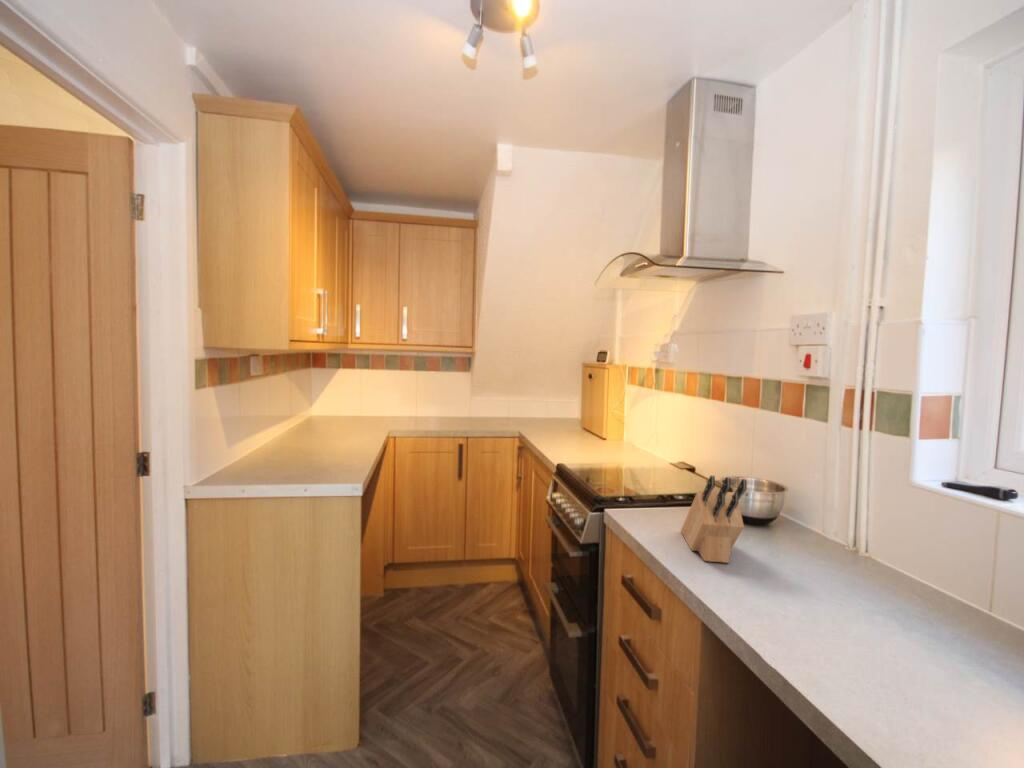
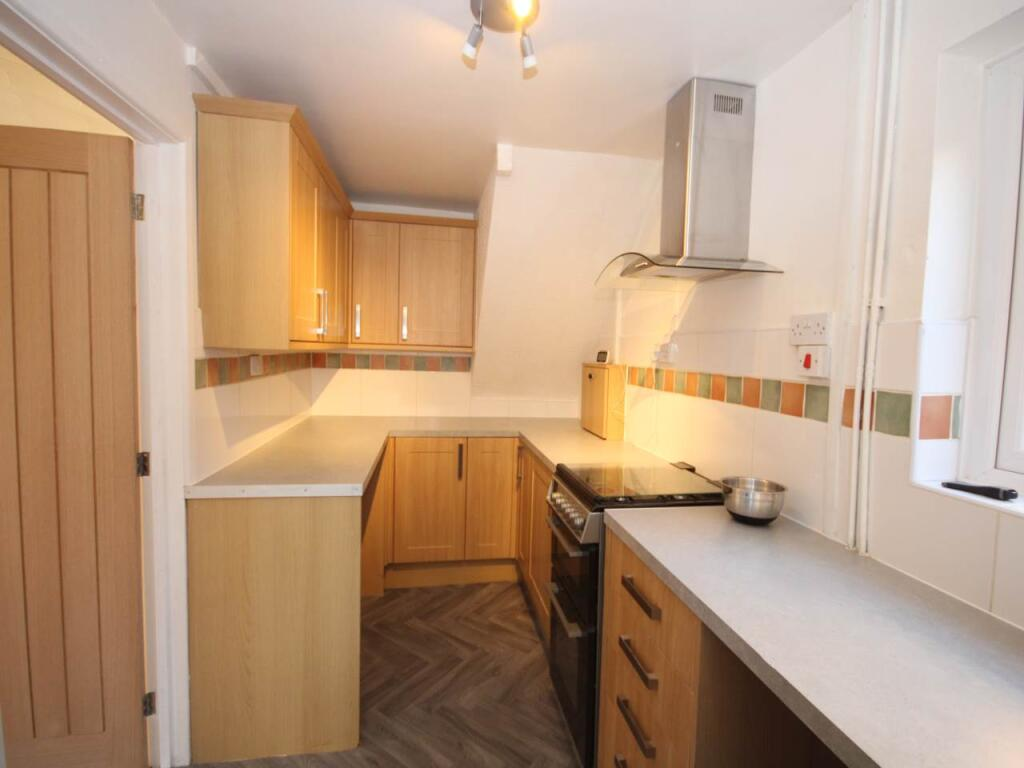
- knife block [680,475,748,564]
